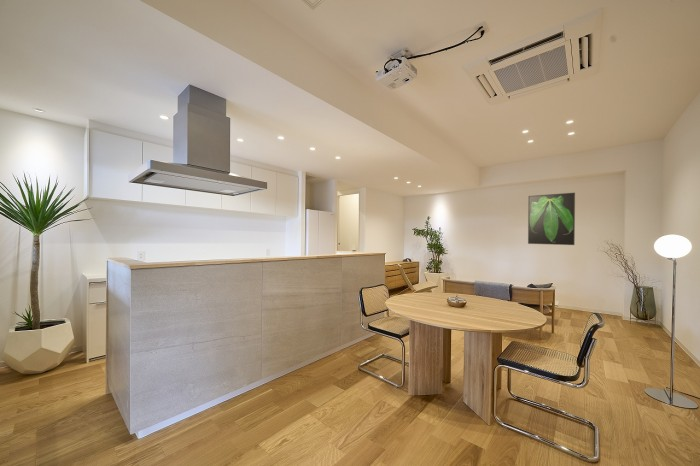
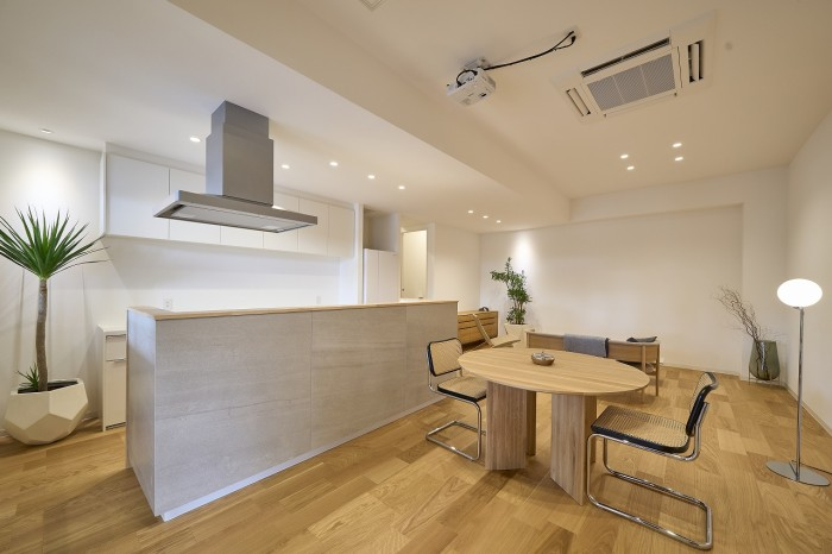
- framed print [527,192,576,246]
